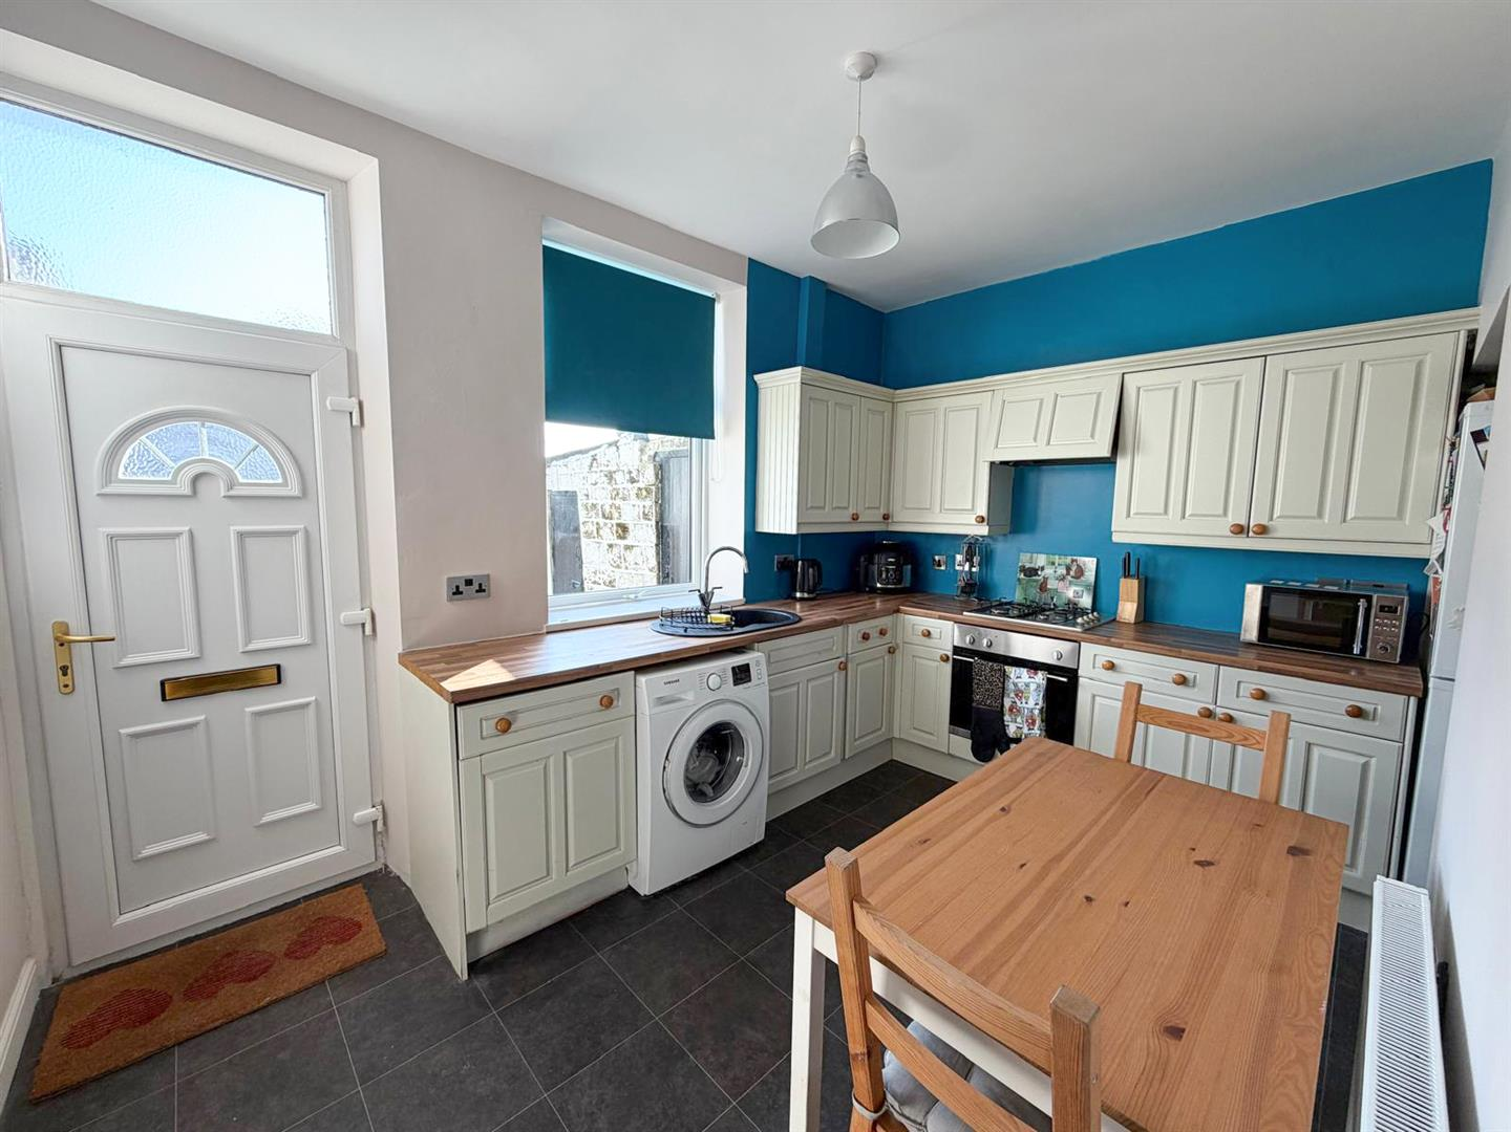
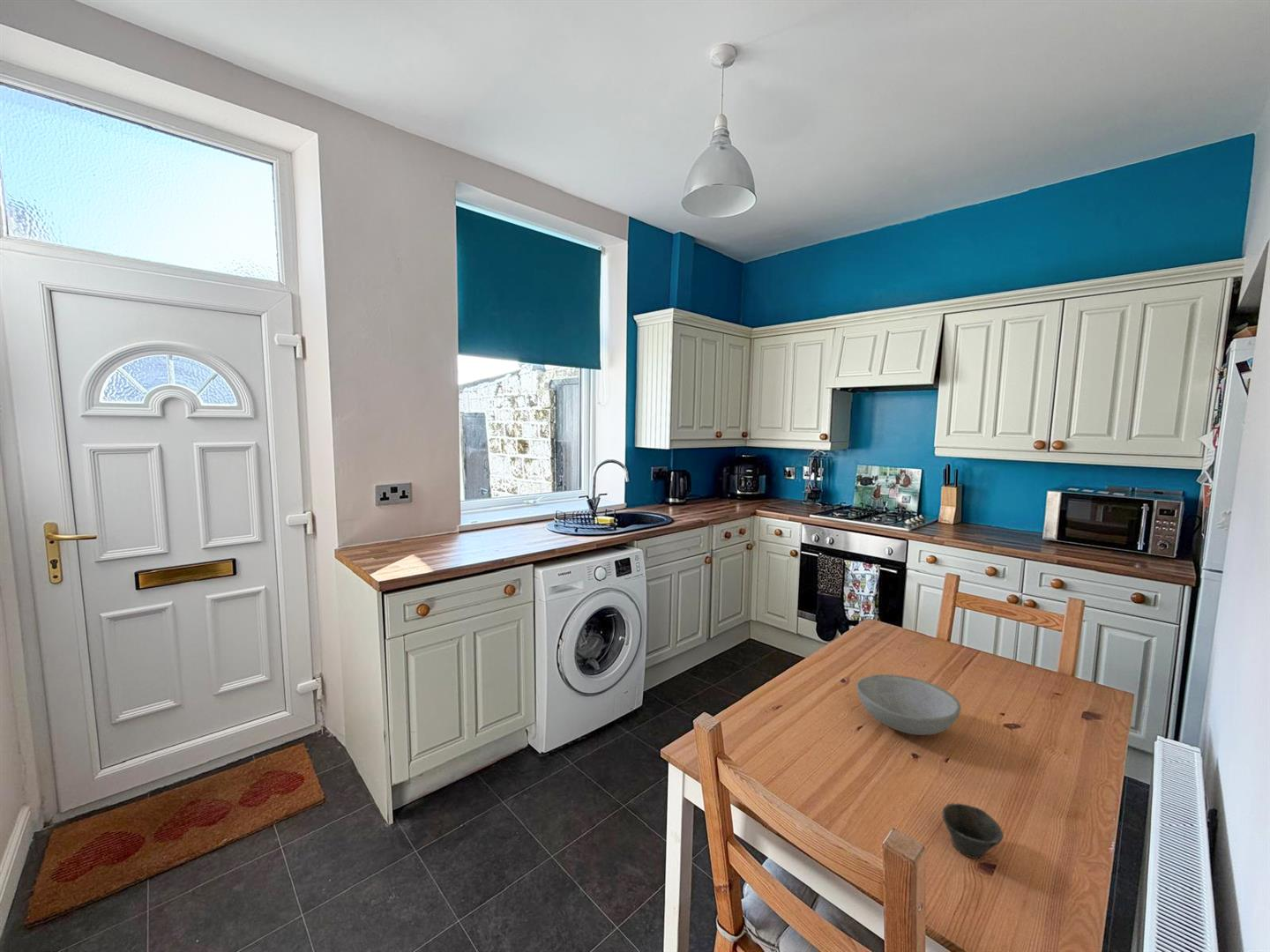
+ cup [941,802,1005,859]
+ bowl [855,673,962,736]
